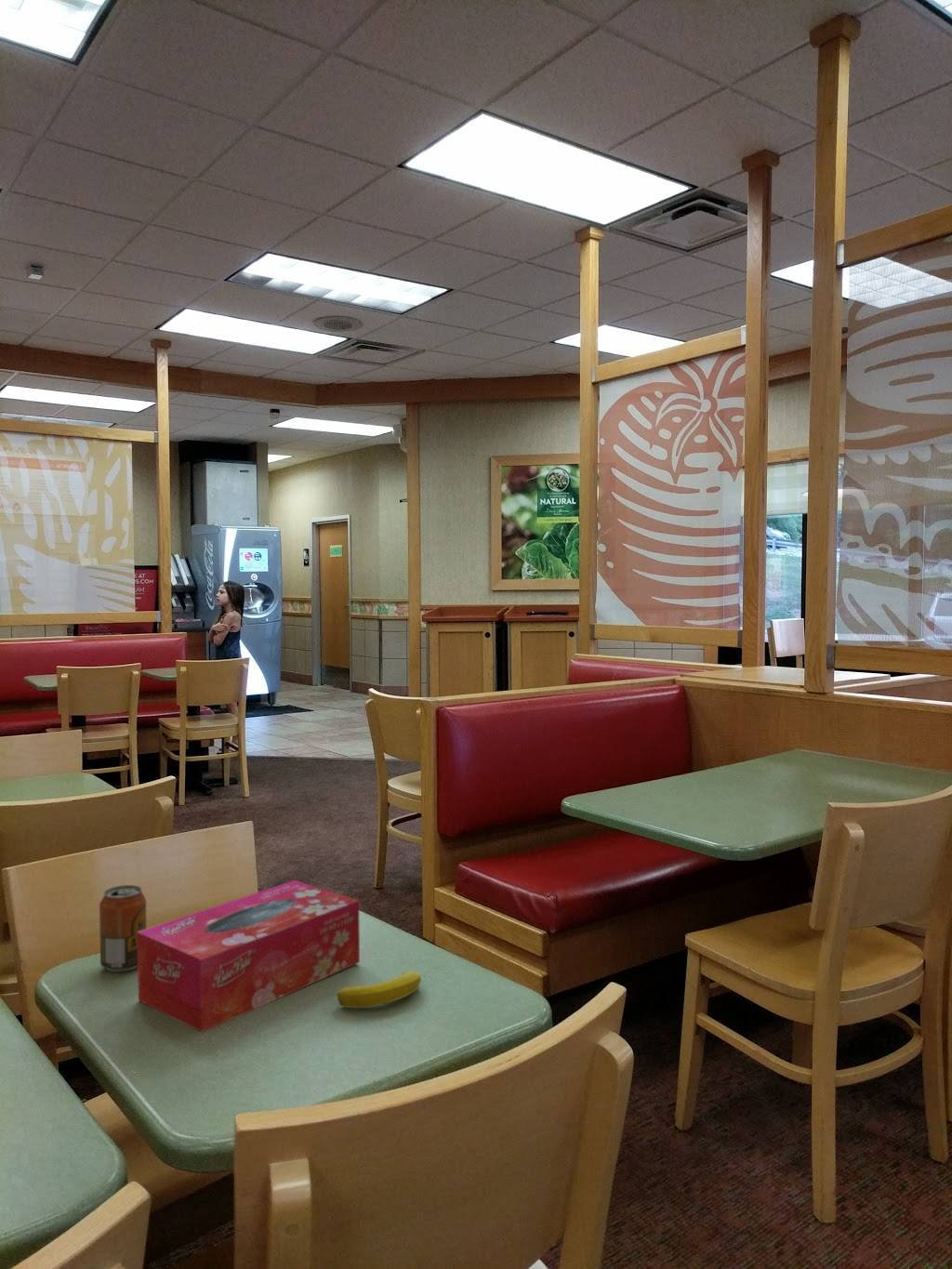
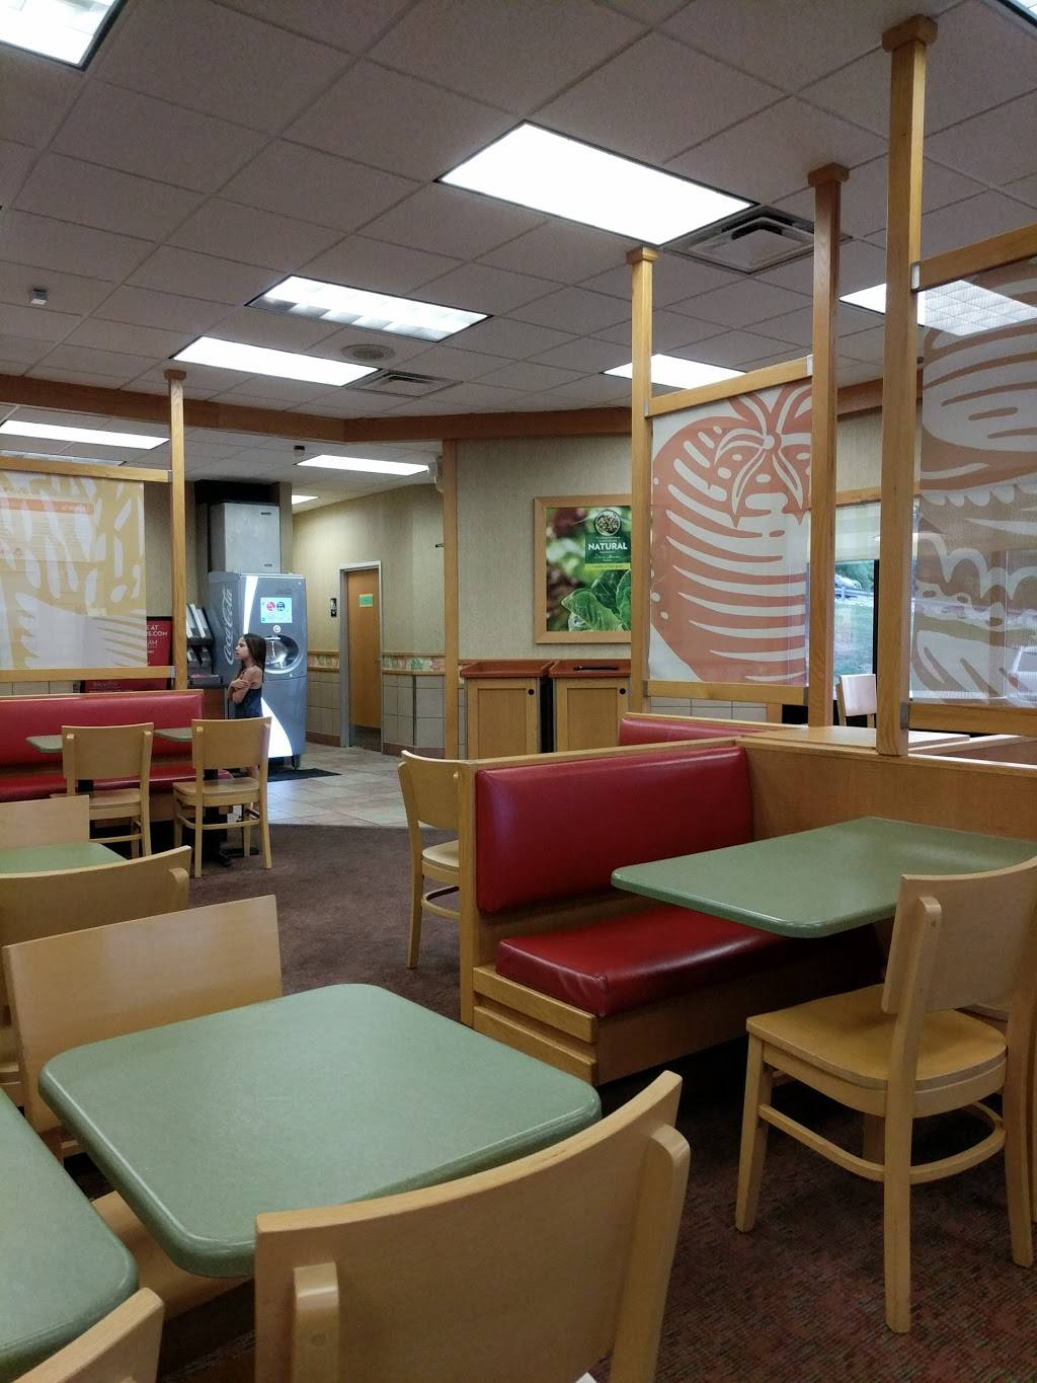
- banana [336,971,422,1009]
- tissue box [137,879,361,1033]
- beverage can [99,884,148,972]
